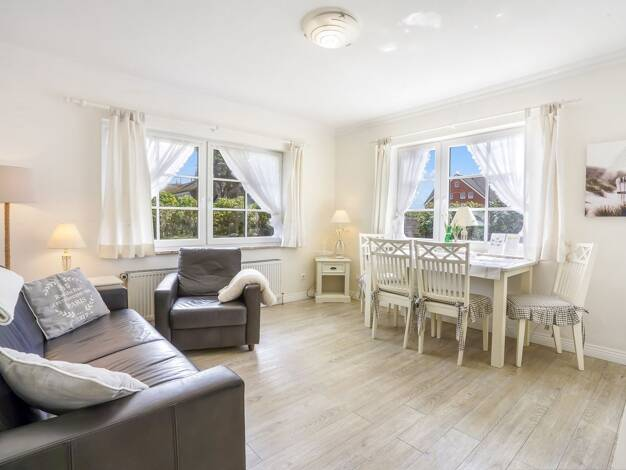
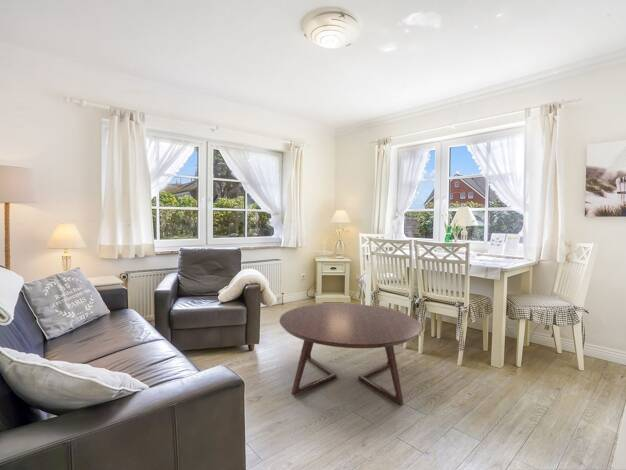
+ coffee table [278,302,423,406]
